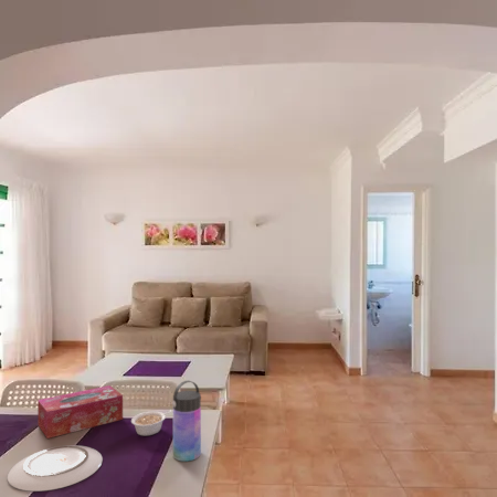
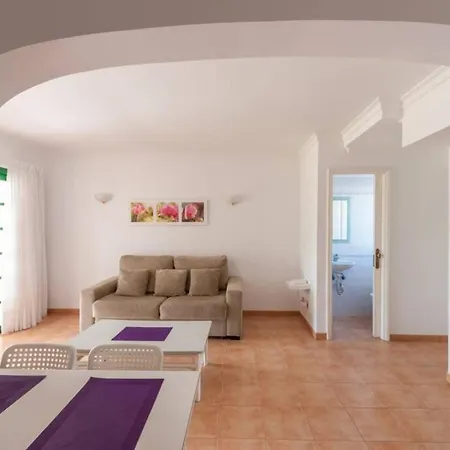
- water bottle [171,380,202,463]
- plate [7,444,104,493]
- legume [130,409,172,436]
- tissue box [36,384,124,440]
